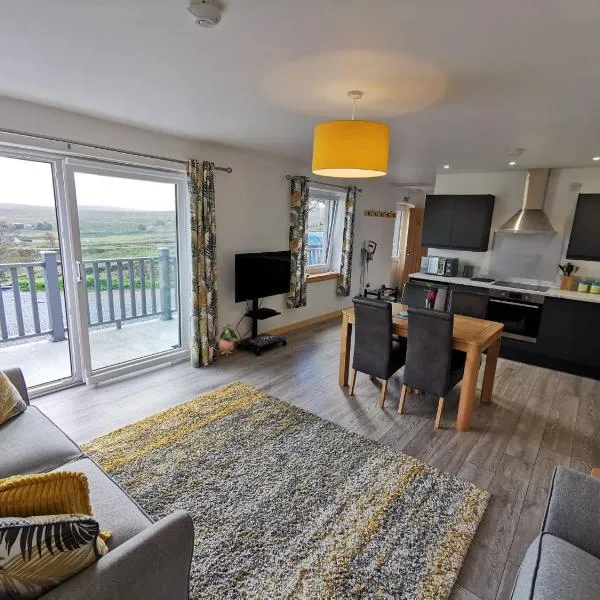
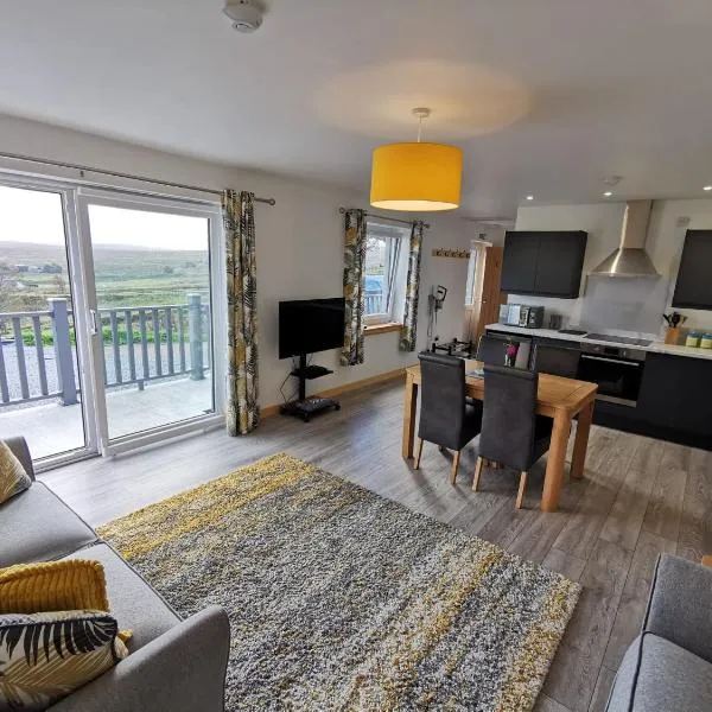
- potted plant [218,323,239,357]
